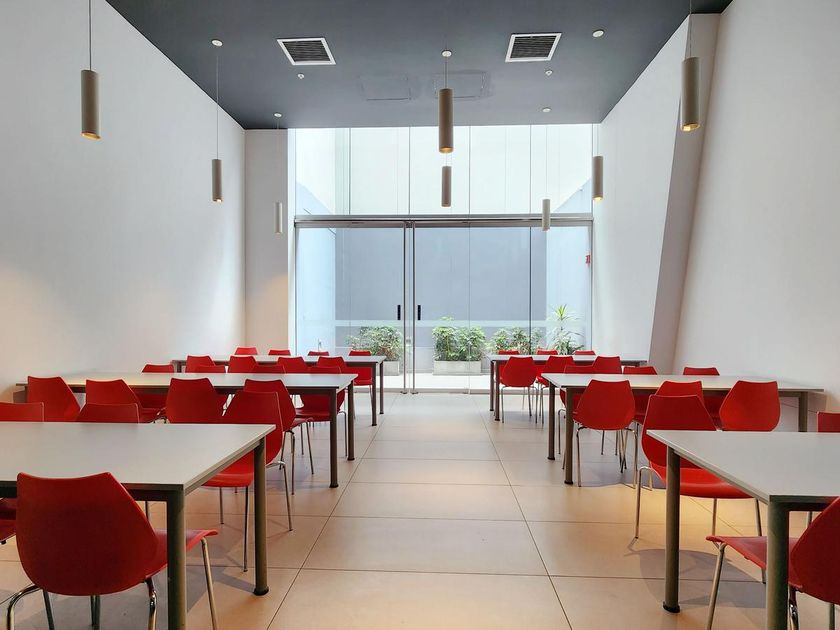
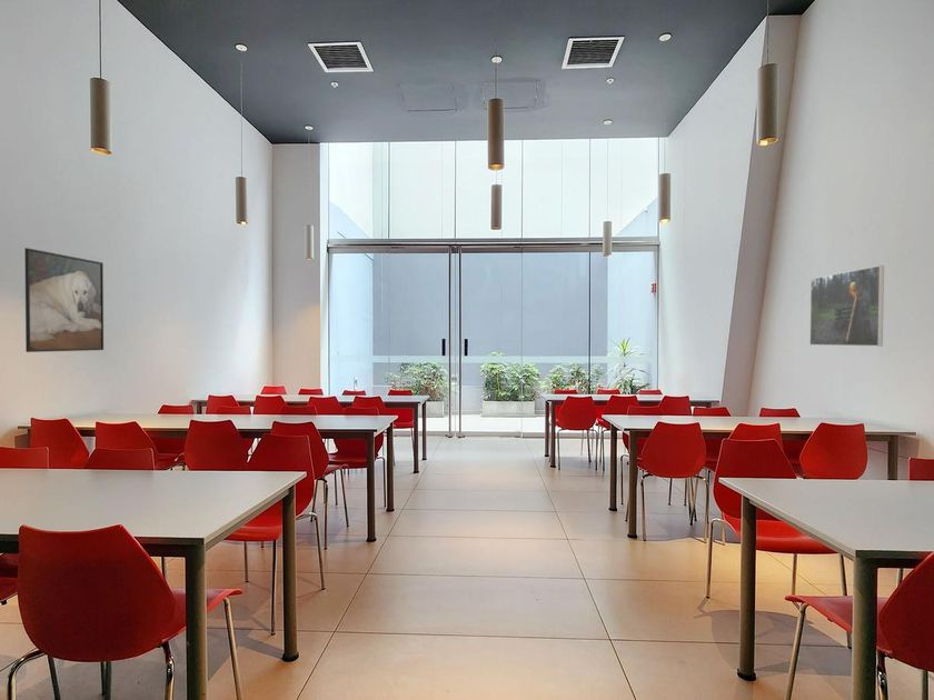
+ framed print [23,247,105,353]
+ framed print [808,264,885,348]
